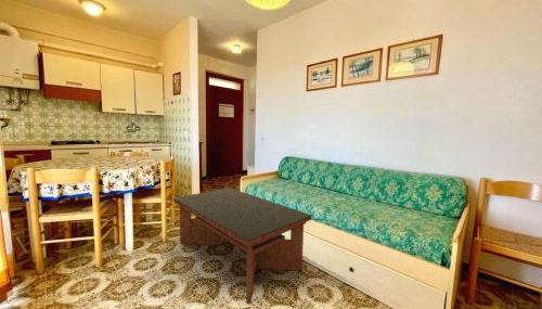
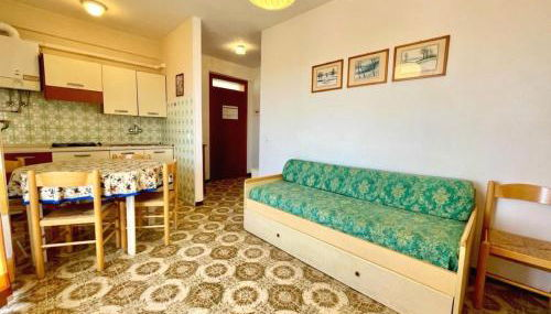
- coffee table [172,186,312,305]
